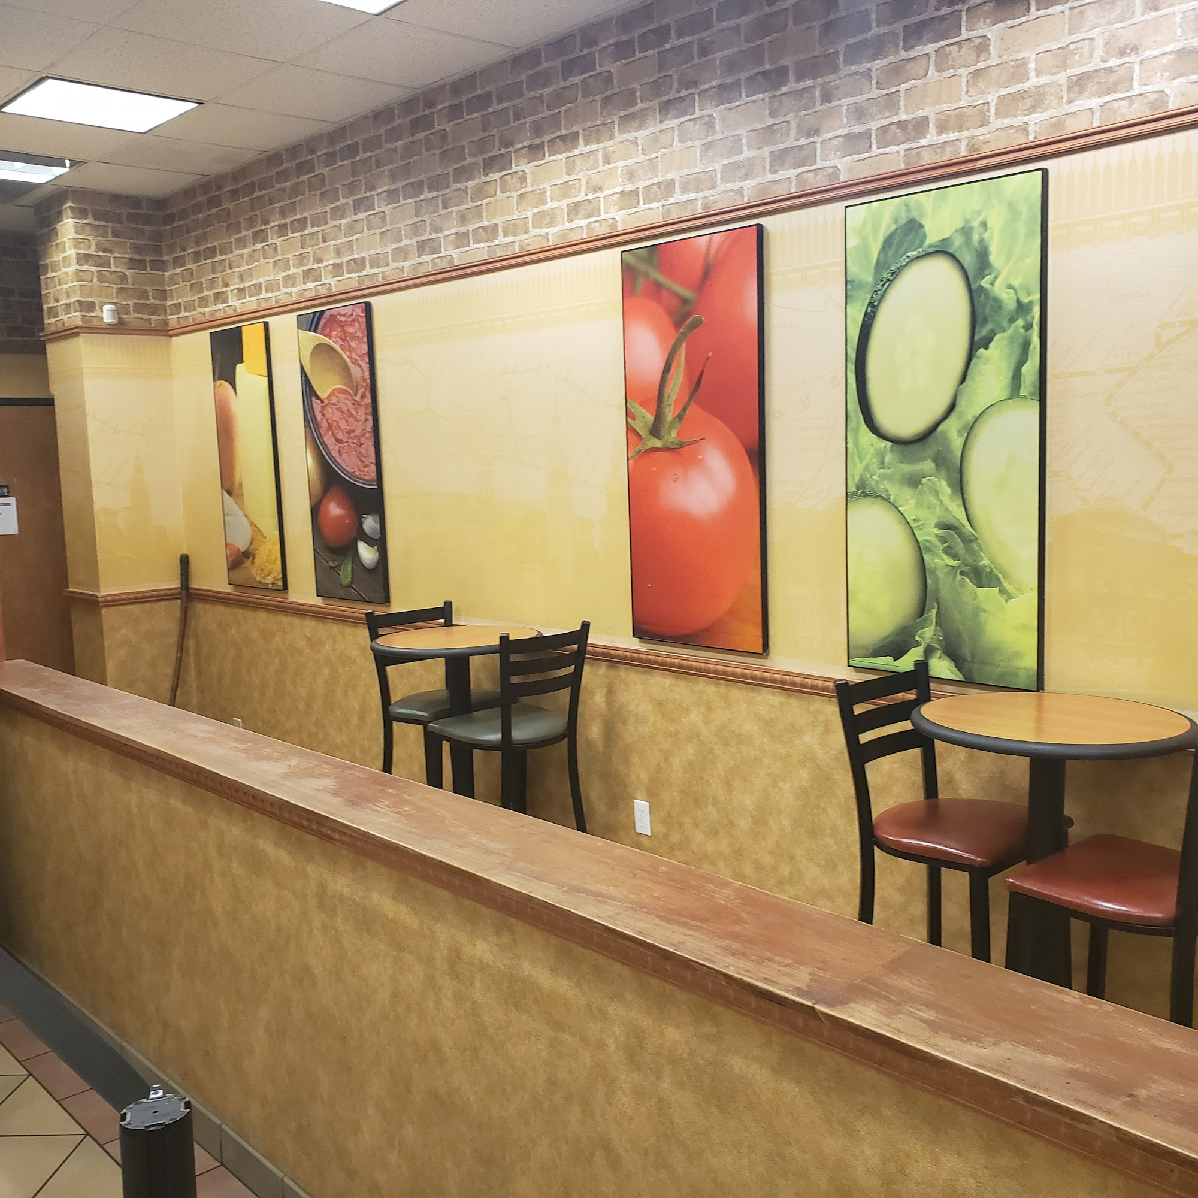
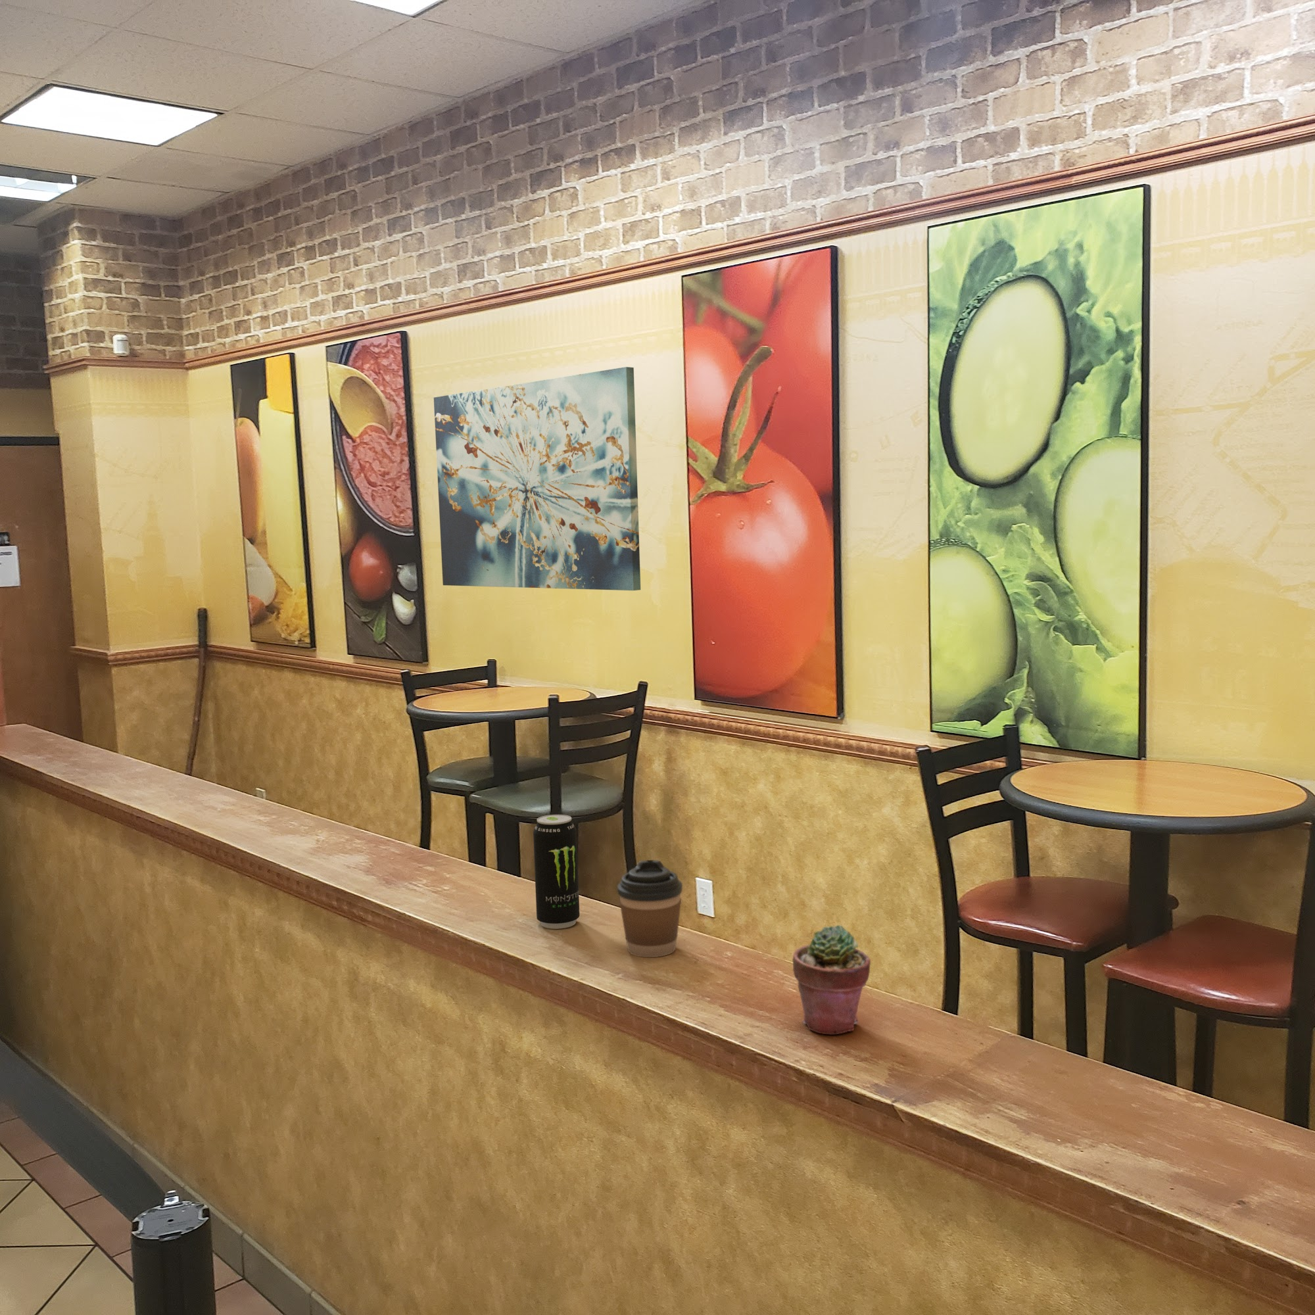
+ wall art [434,366,641,591]
+ potted succulent [791,925,871,1034]
+ beverage can [532,814,580,930]
+ coffee cup [617,860,683,959]
